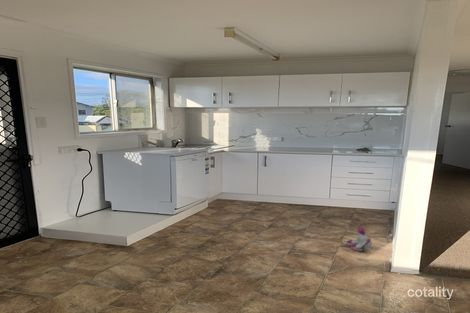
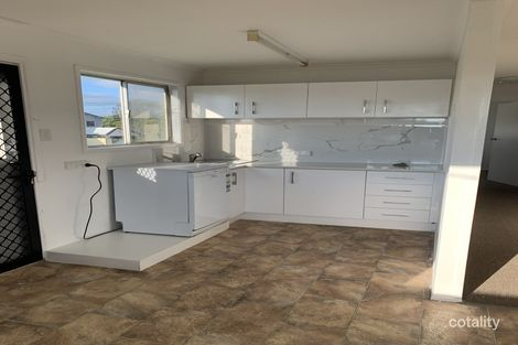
- boots [345,227,373,252]
